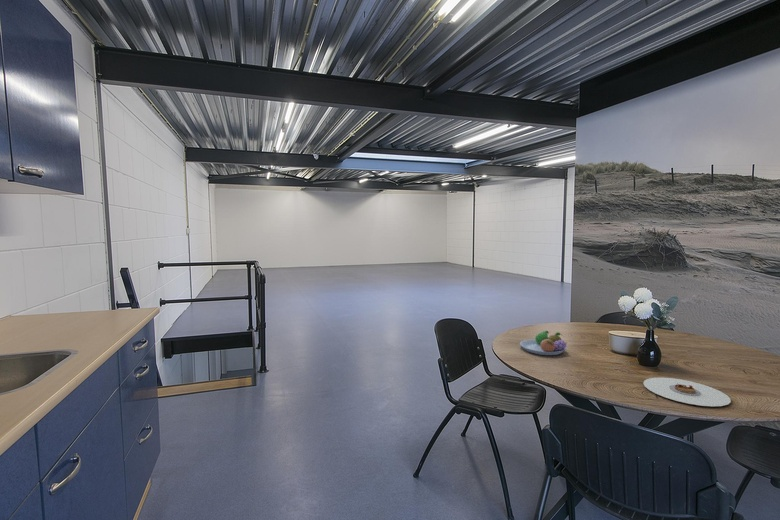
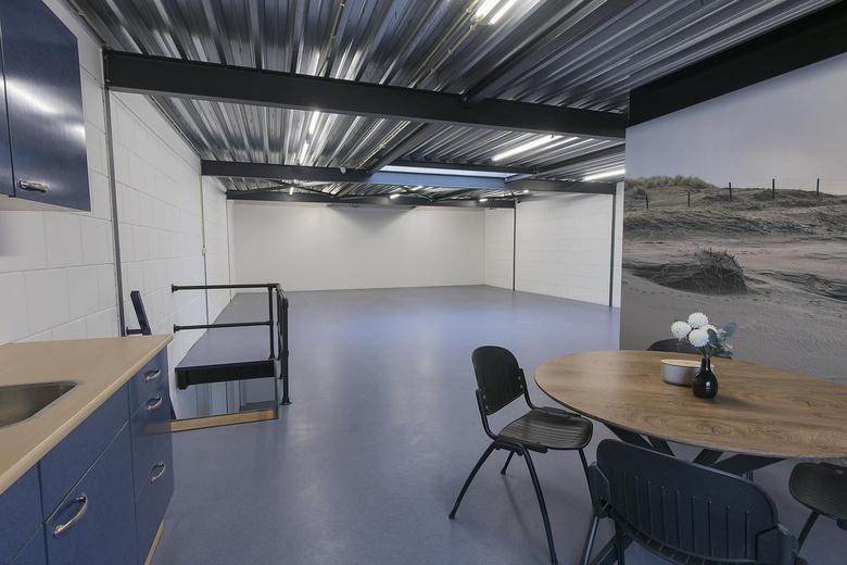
- fruit bowl [519,330,568,356]
- plate [642,377,732,407]
